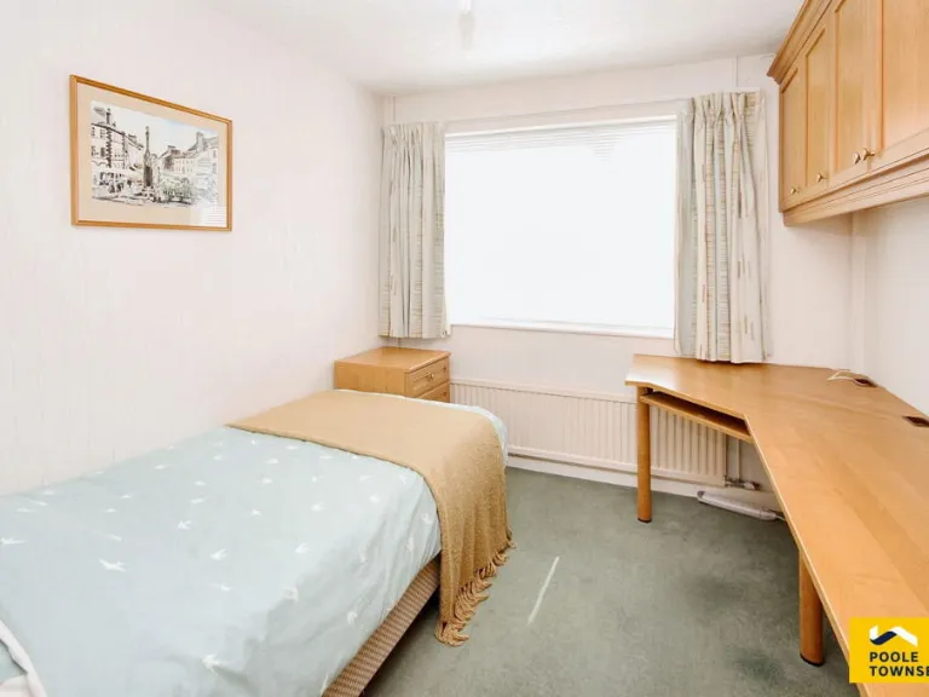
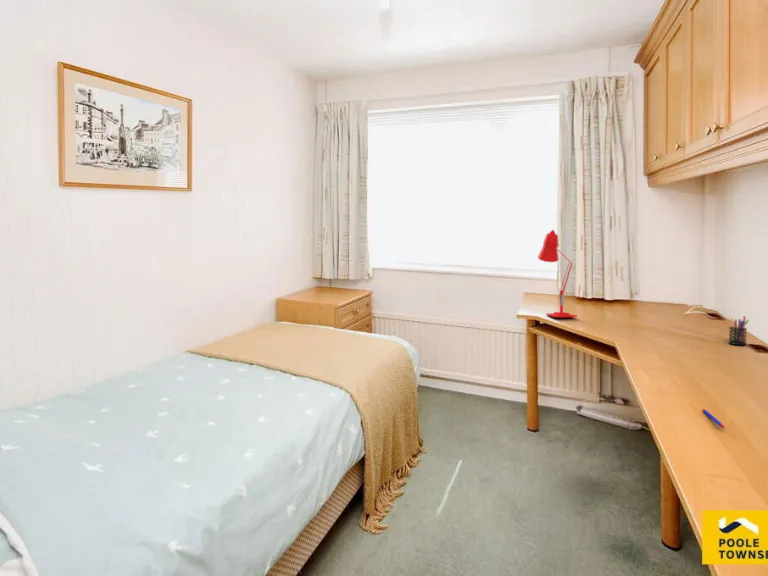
+ desk lamp [537,229,578,318]
+ pen [702,408,726,430]
+ pen holder [728,315,750,346]
